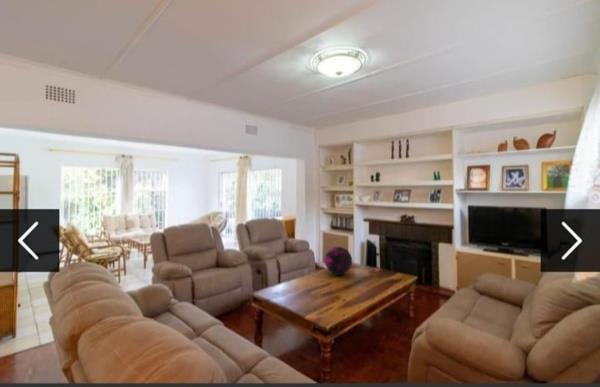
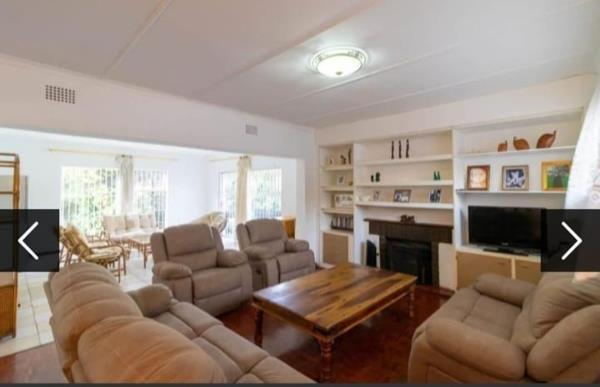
- decorative orb [324,246,353,276]
